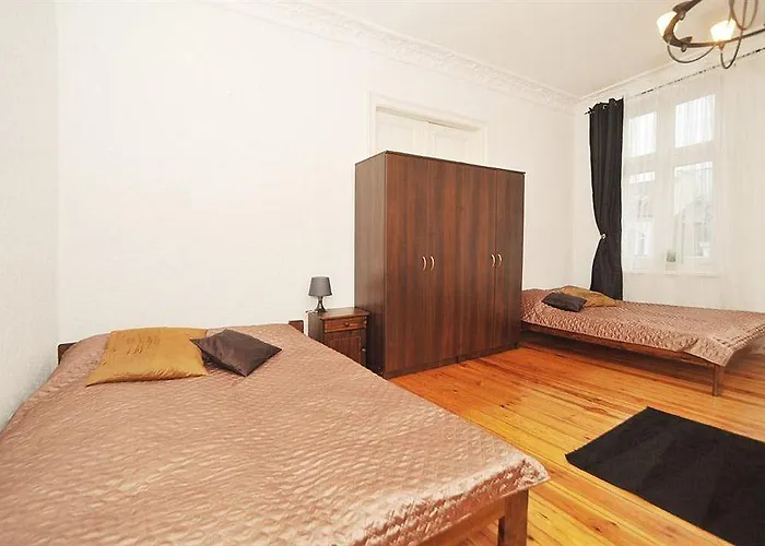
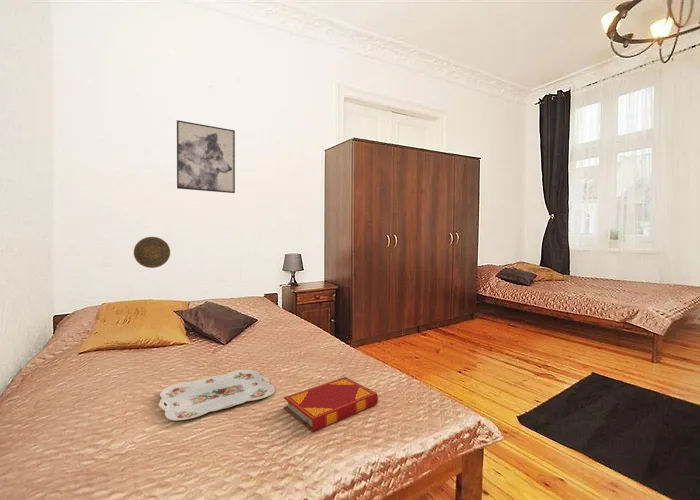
+ serving tray [158,369,276,422]
+ wall art [176,119,236,194]
+ decorative plate [133,236,171,269]
+ hardback book [283,376,379,433]
